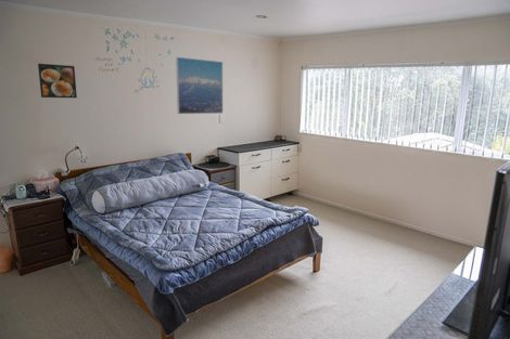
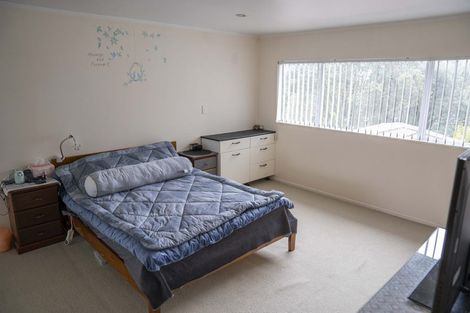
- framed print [175,56,224,115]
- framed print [37,63,78,99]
